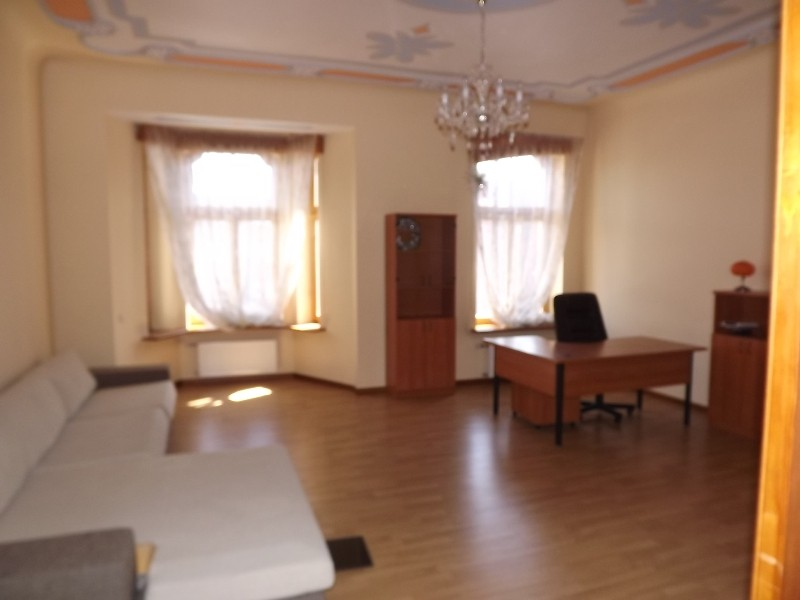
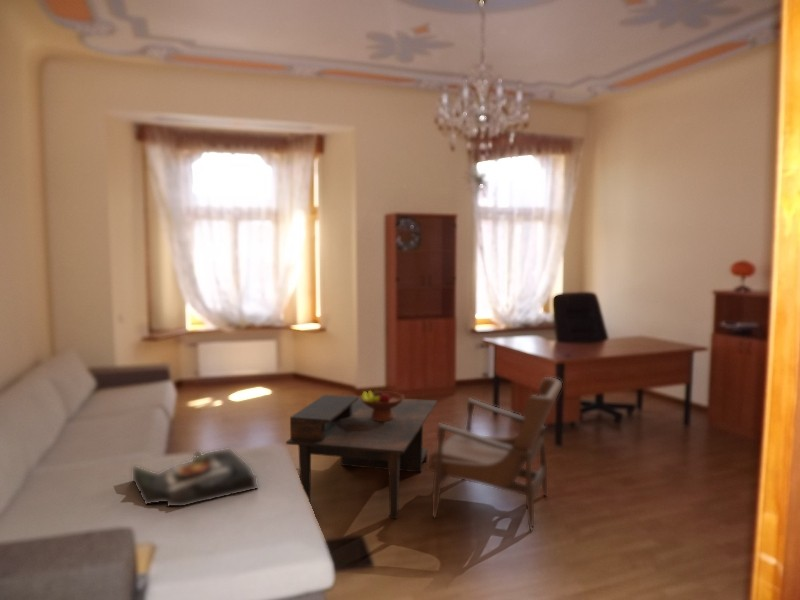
+ serving tray [132,448,259,508]
+ armchair [425,376,563,532]
+ coffee table [285,394,438,520]
+ fruit bowl [359,388,406,421]
